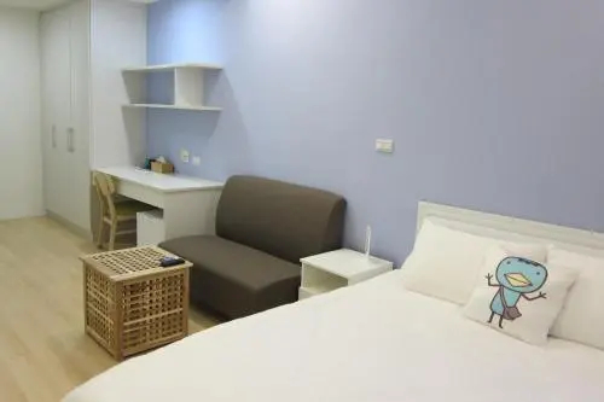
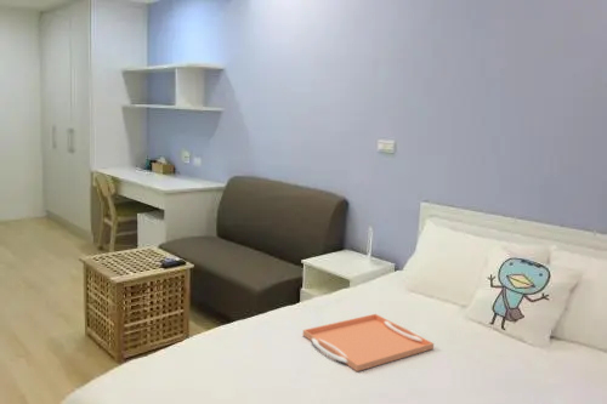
+ serving tray [302,313,435,372]
